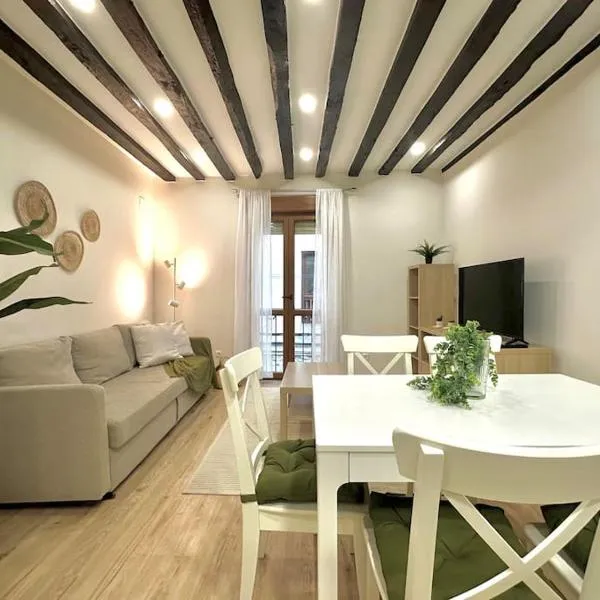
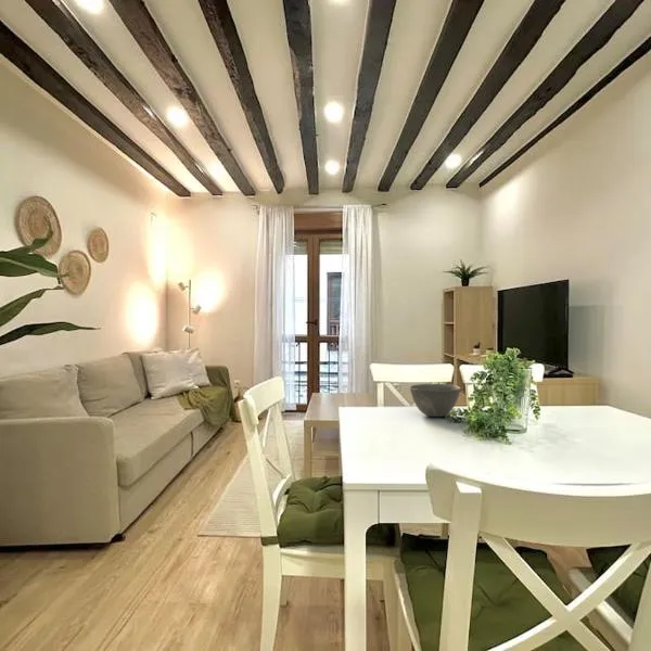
+ bowl [409,383,462,418]
